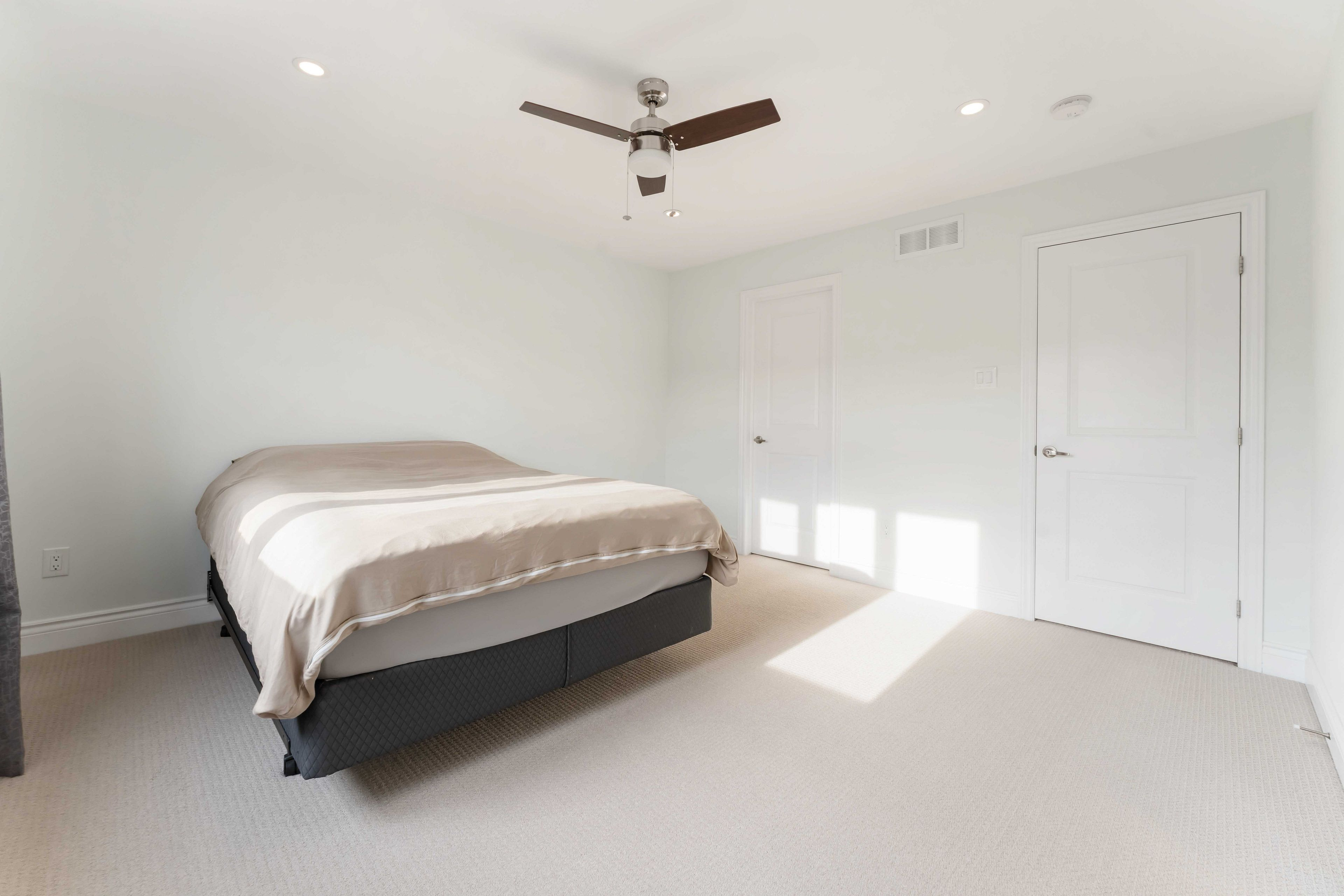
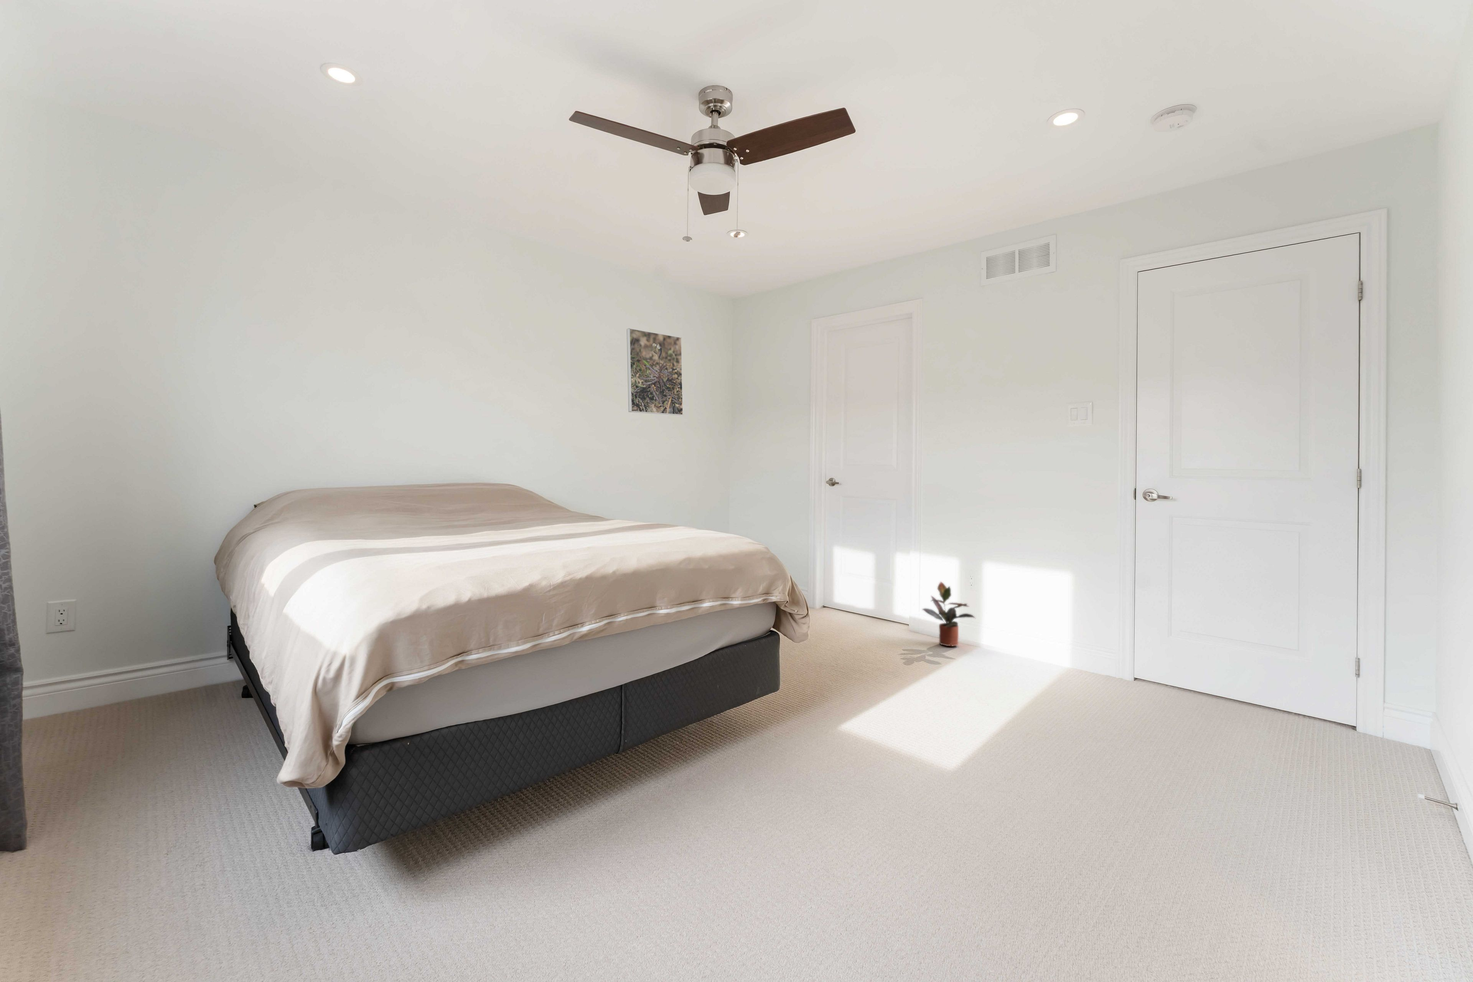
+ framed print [627,328,684,415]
+ potted plant [922,581,975,647]
